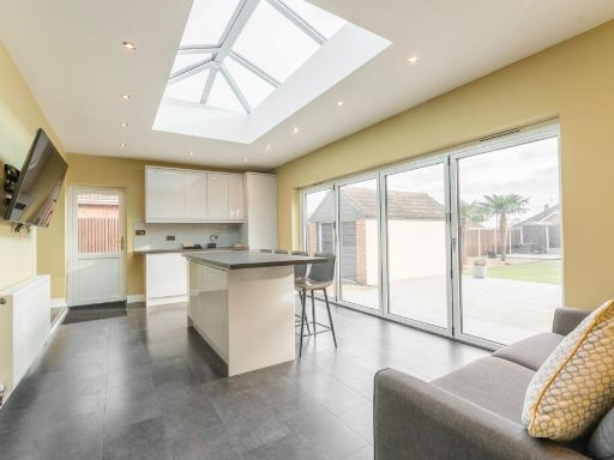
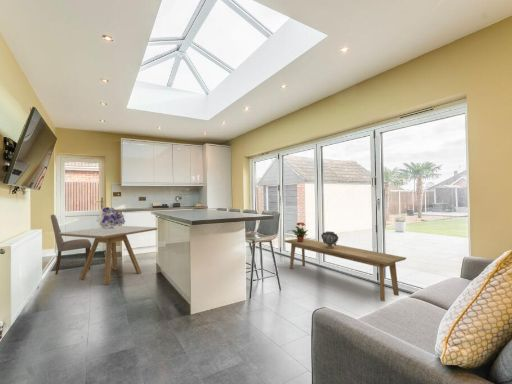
+ potted plant [291,221,309,242]
+ bench [283,238,407,302]
+ decorative urn [320,231,339,248]
+ dining table [59,225,158,286]
+ bouquet [95,206,126,230]
+ dining chair [50,214,92,276]
